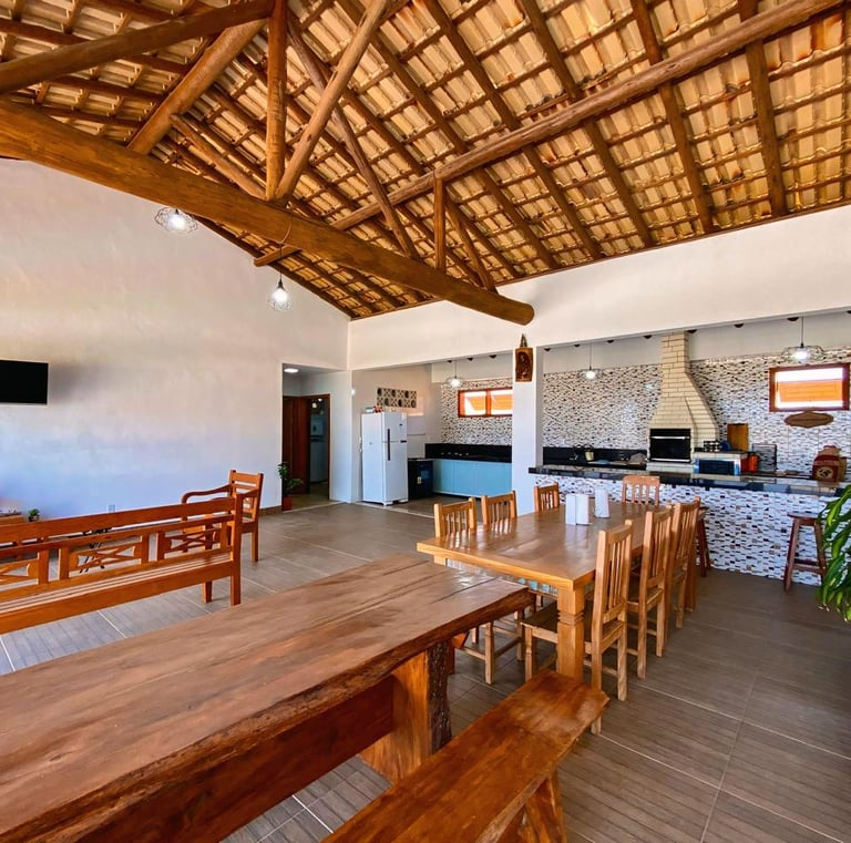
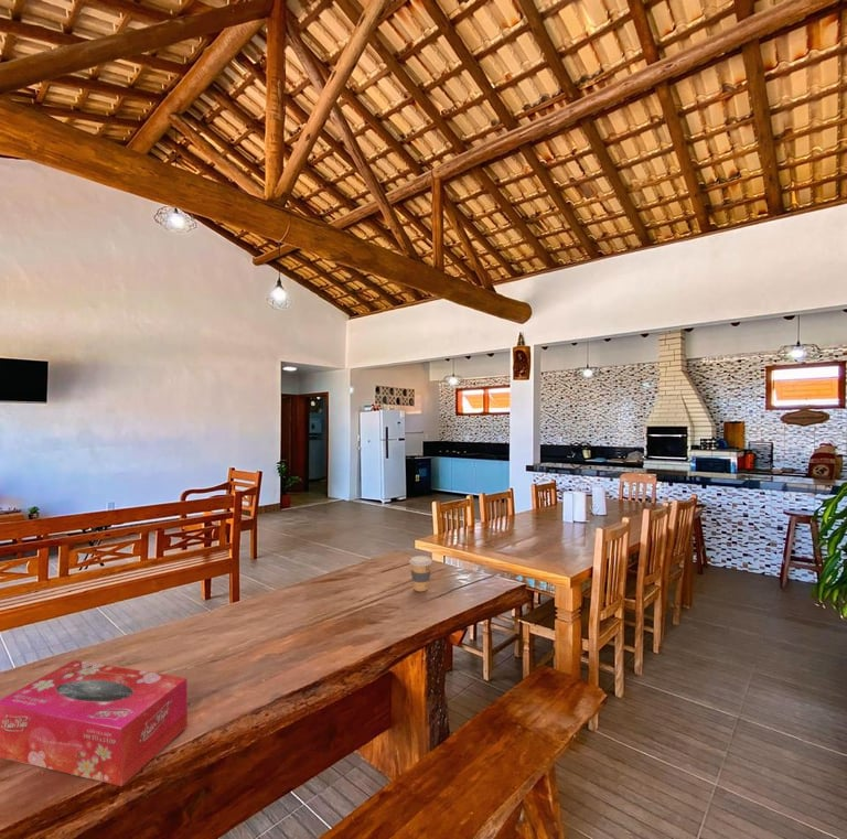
+ tissue box [0,659,189,787]
+ coffee cup [408,555,433,592]
